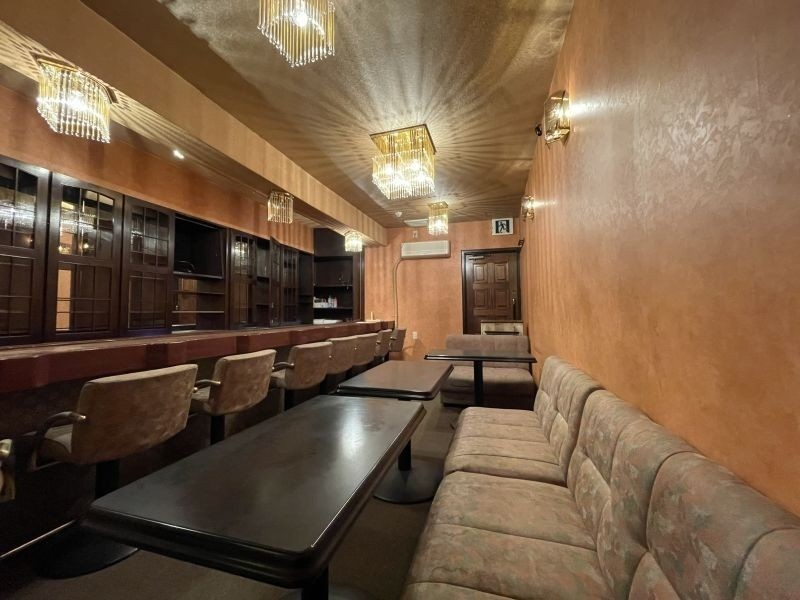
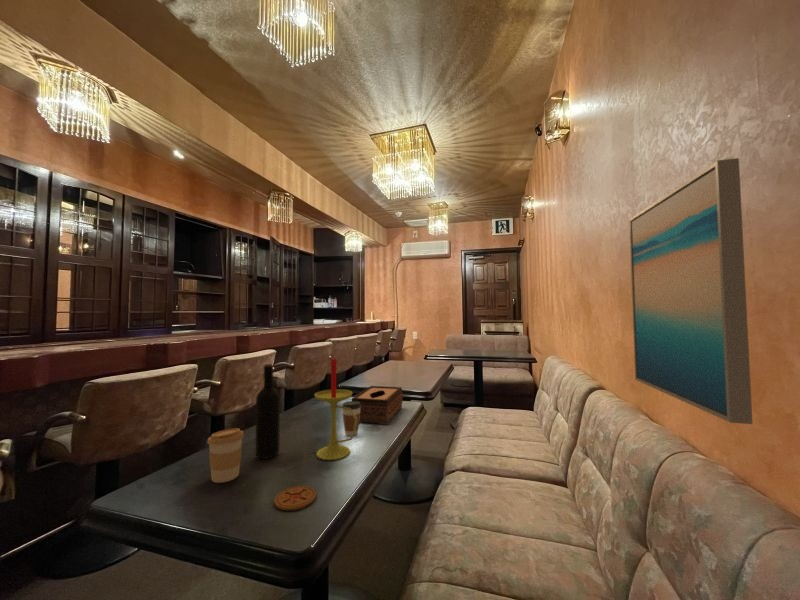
+ coffee cup [206,427,245,484]
+ candle [314,358,357,461]
+ wall art [628,157,754,425]
+ coaster [273,485,317,511]
+ tissue box [351,385,403,426]
+ wine bottle [255,363,281,460]
+ coffee cup [341,400,361,437]
